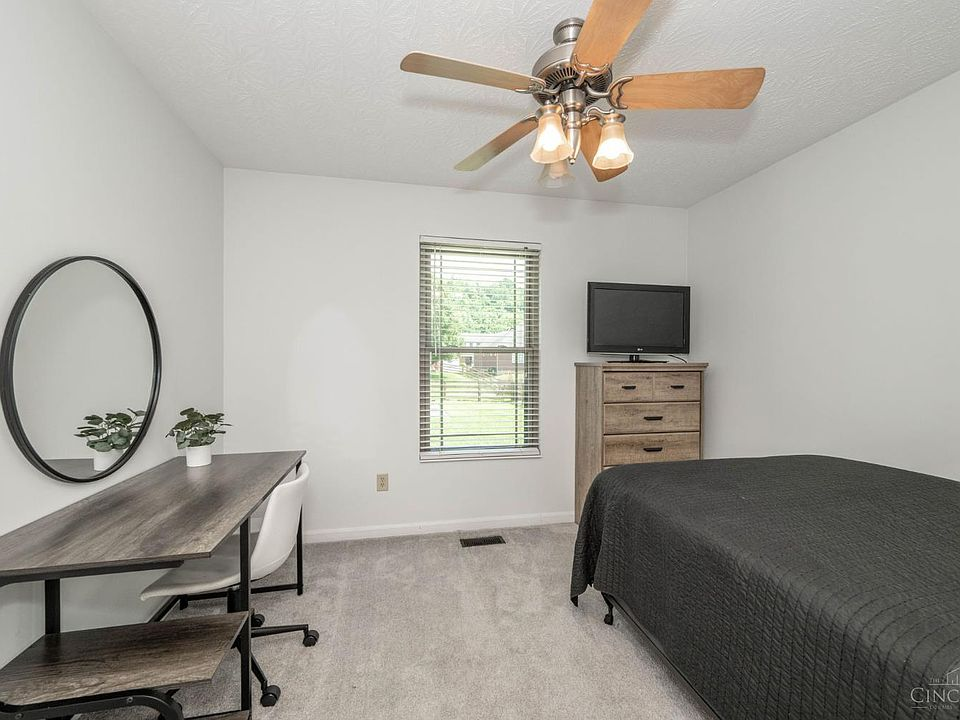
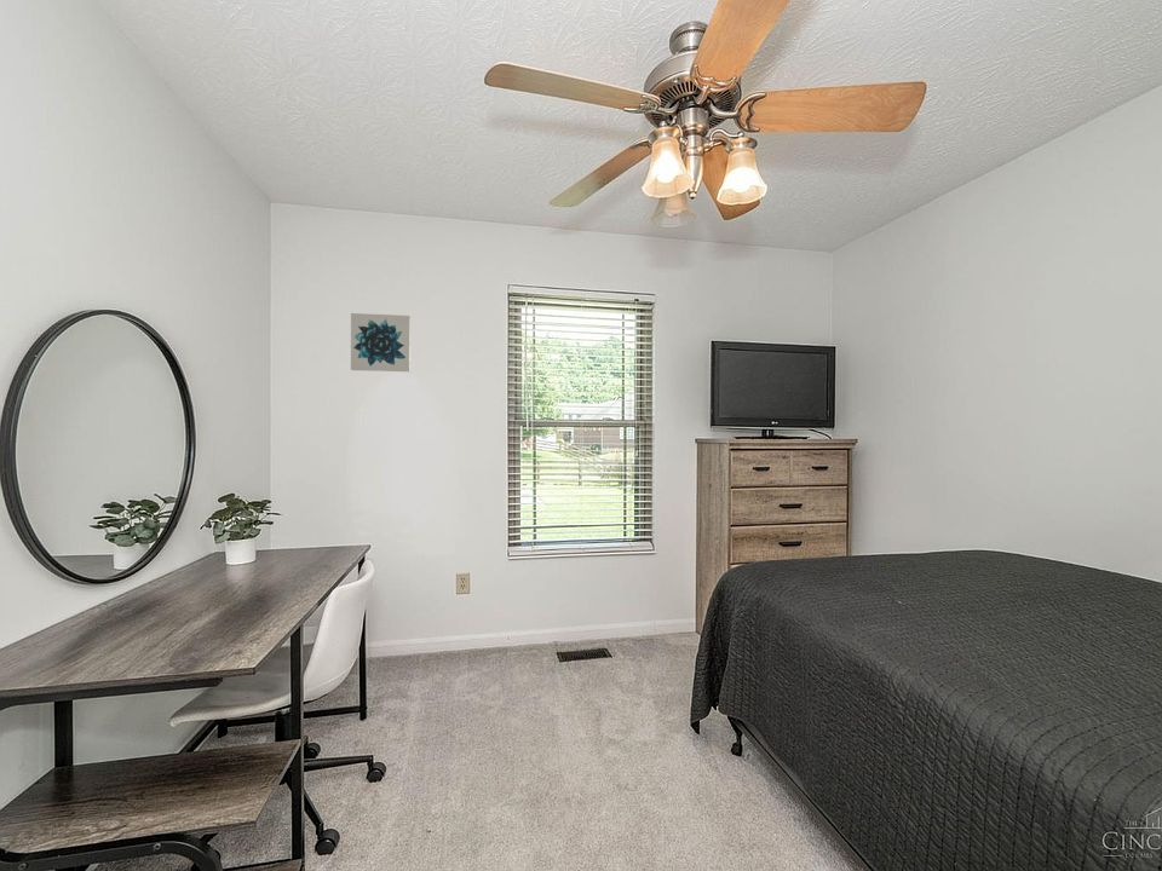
+ wall art [350,312,412,373]
